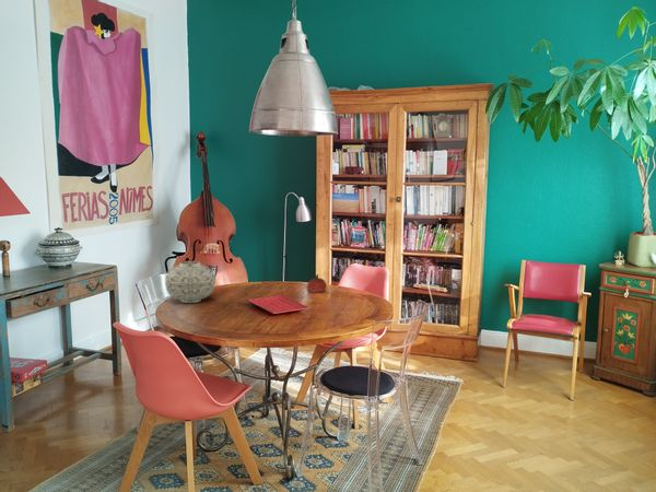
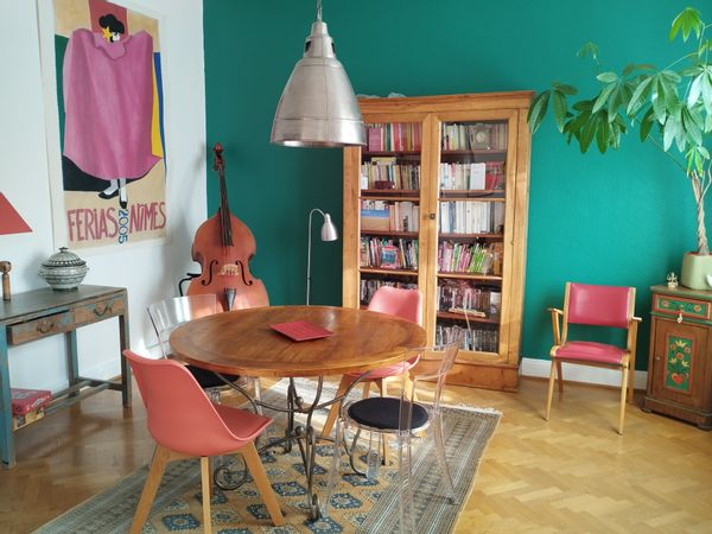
- vase [164,260,216,304]
- fruit [306,273,327,294]
